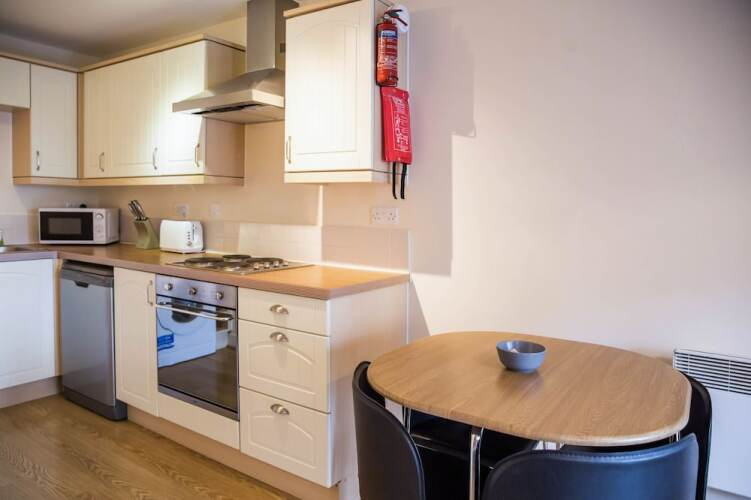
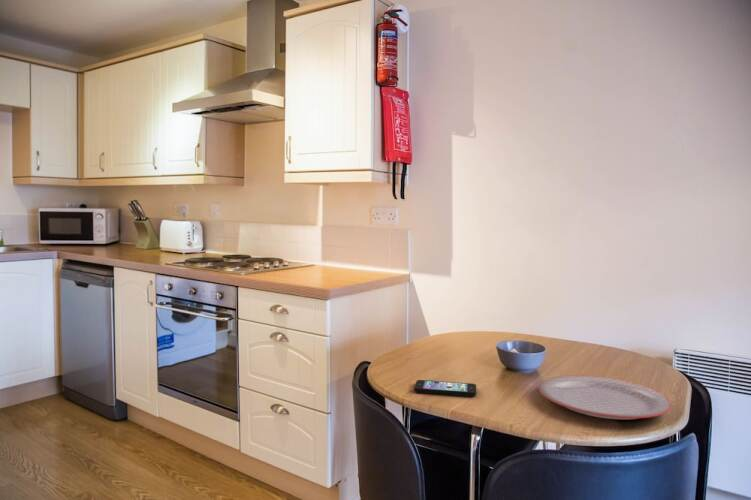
+ smartphone [413,379,477,397]
+ plate [538,374,672,420]
